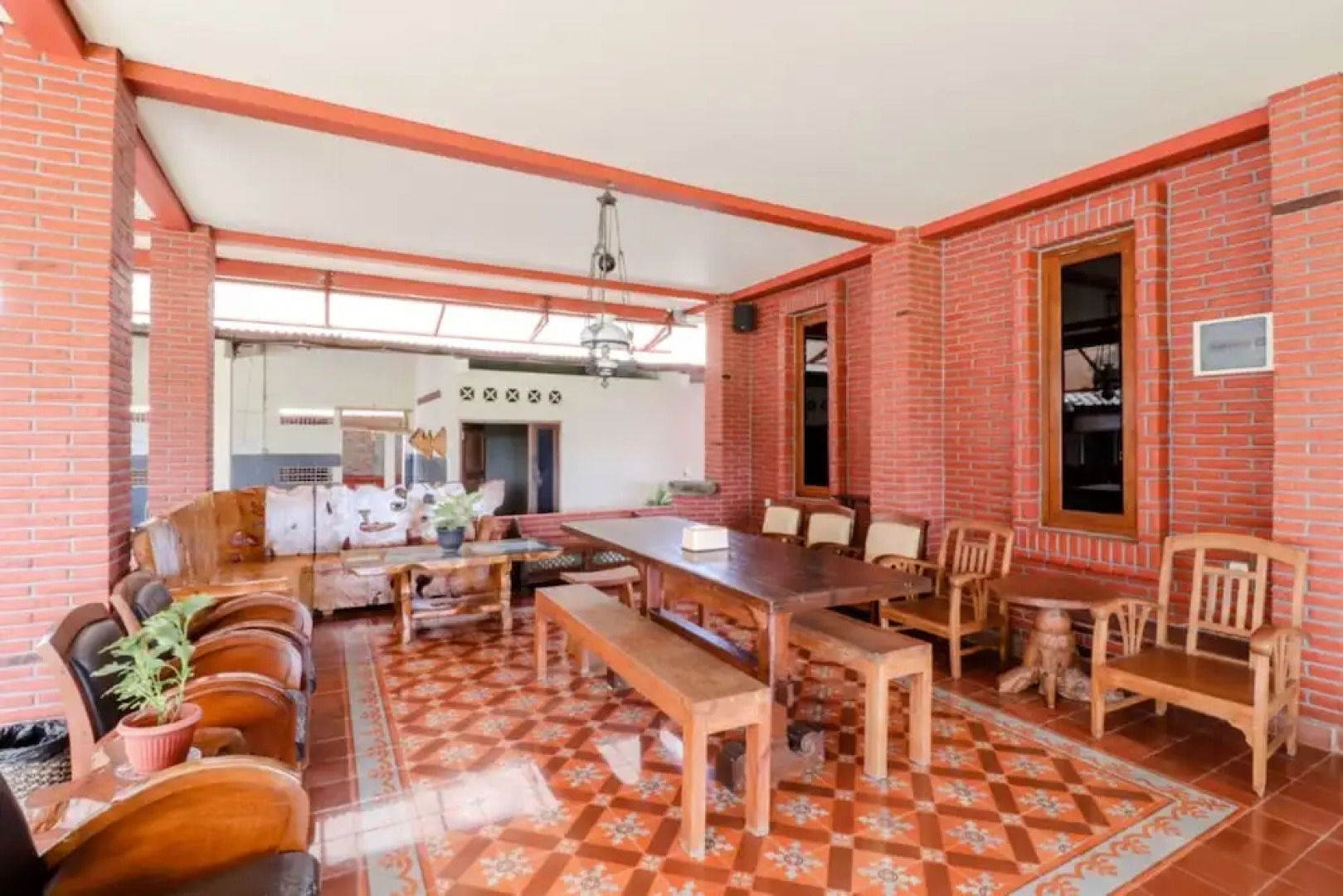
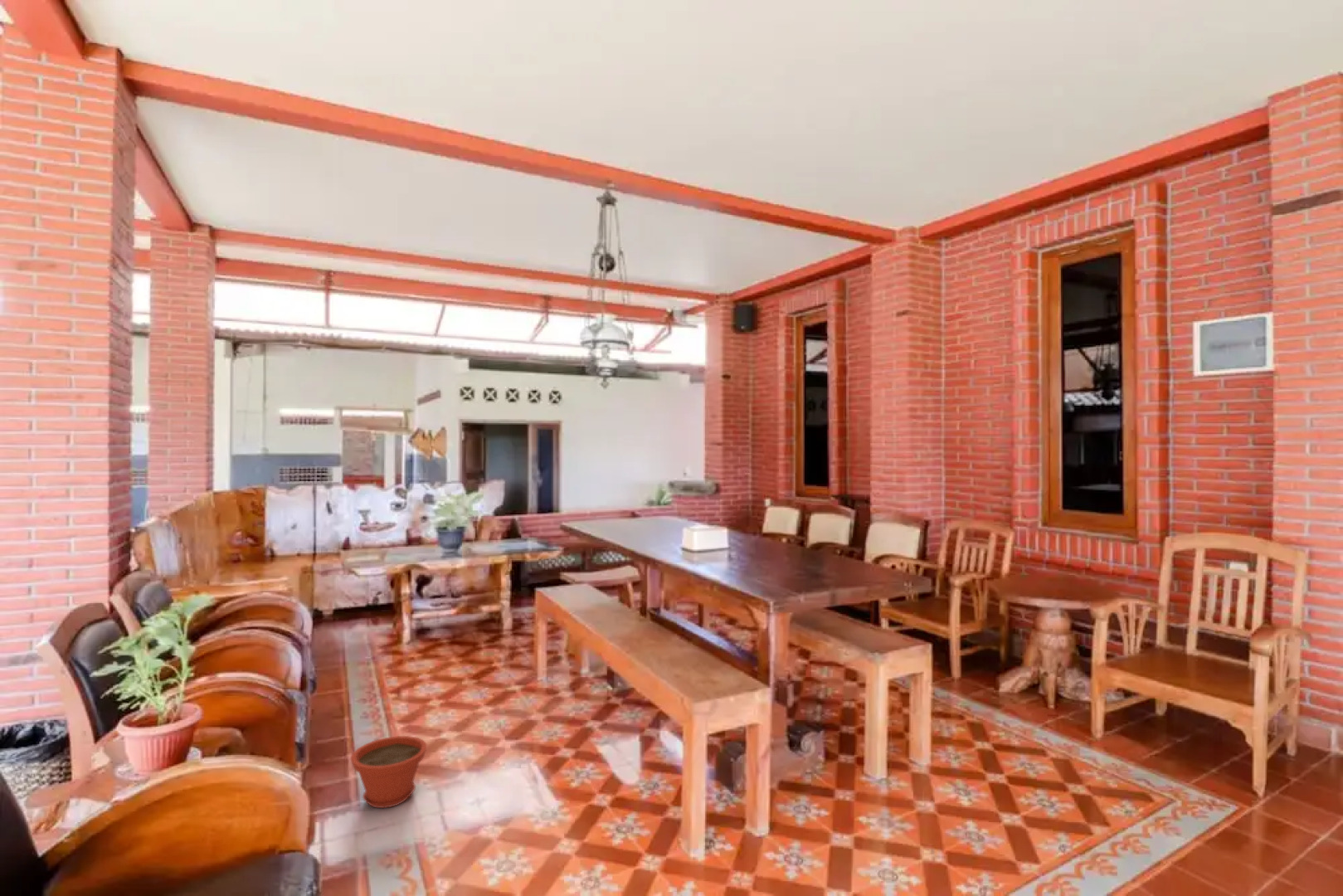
+ plant pot [350,735,428,809]
